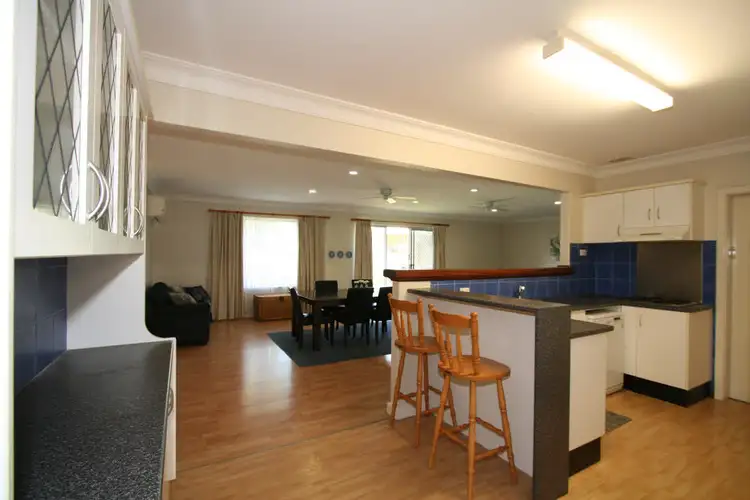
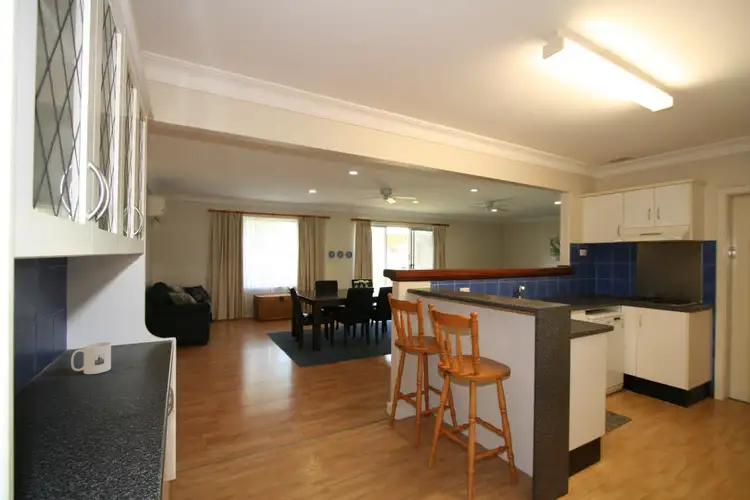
+ mug [70,341,112,375]
